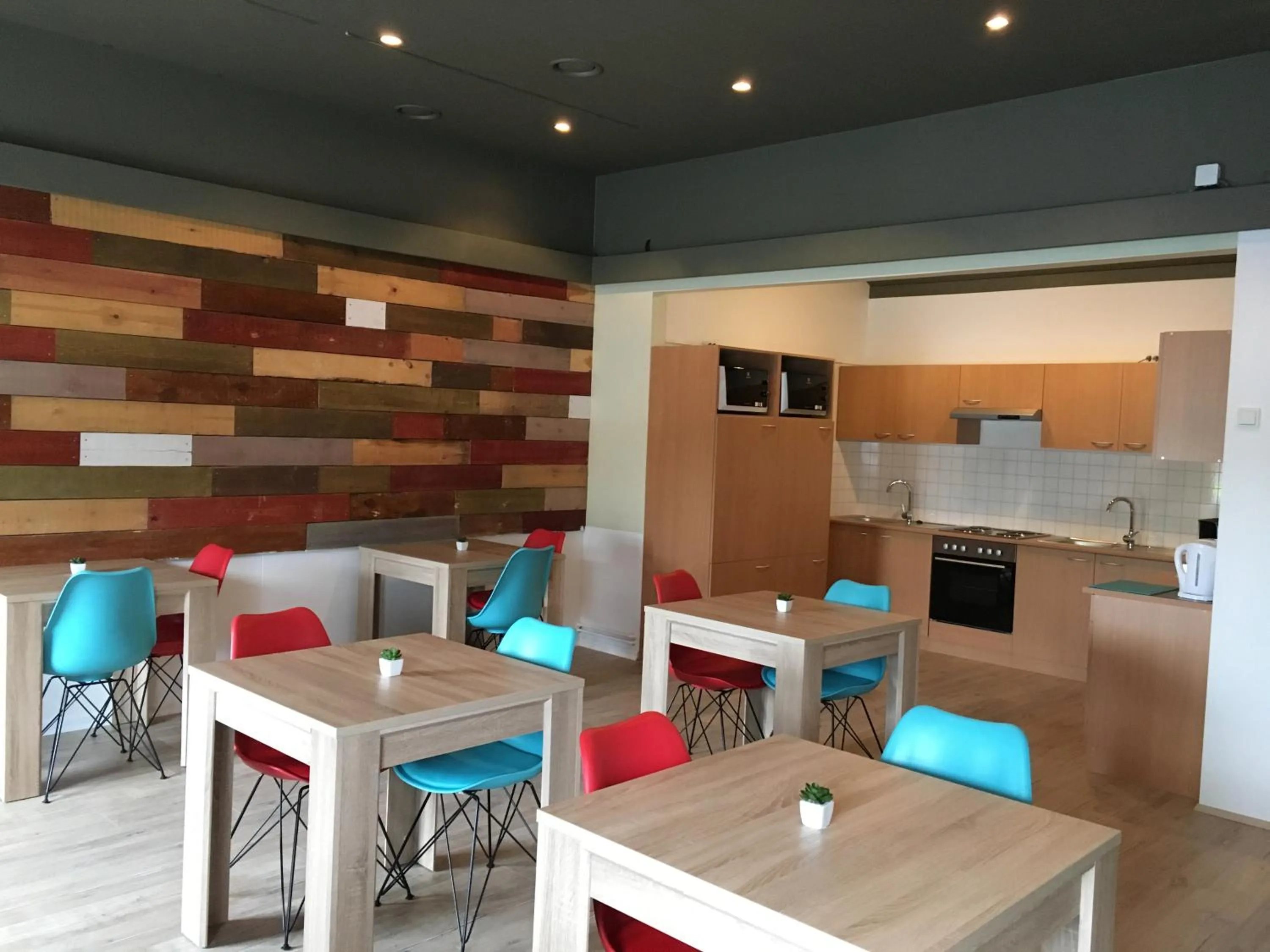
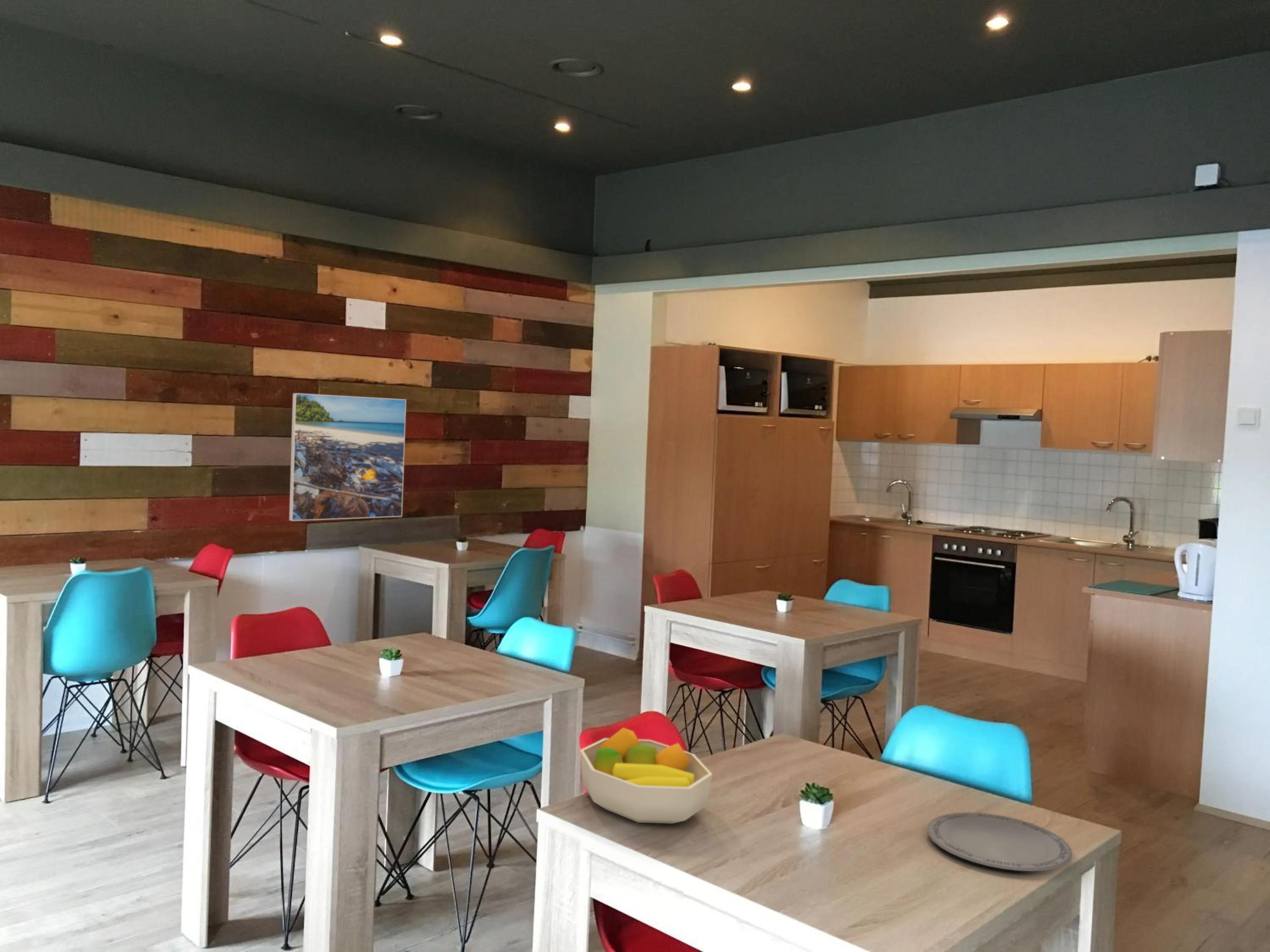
+ plate [927,812,1072,872]
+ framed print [289,393,407,521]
+ fruit bowl [580,727,713,824]
